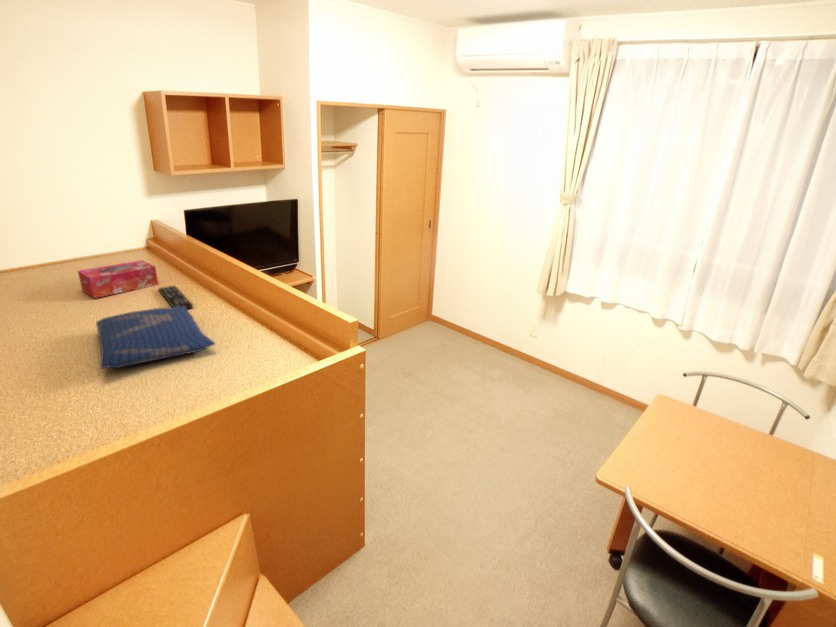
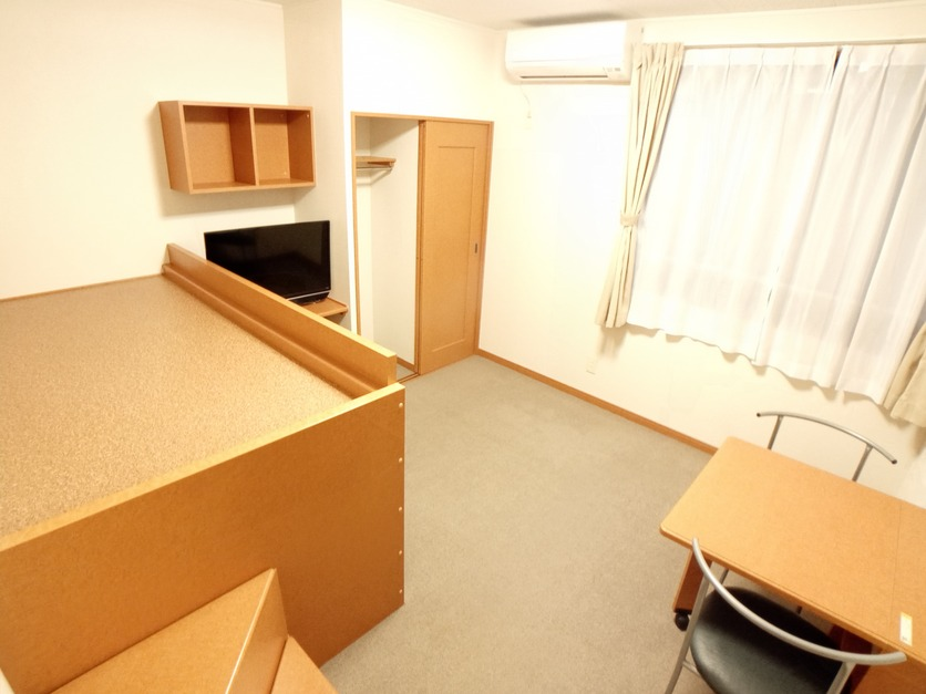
- remote control [157,285,194,310]
- tissue box [77,259,160,299]
- cushion [95,306,216,370]
